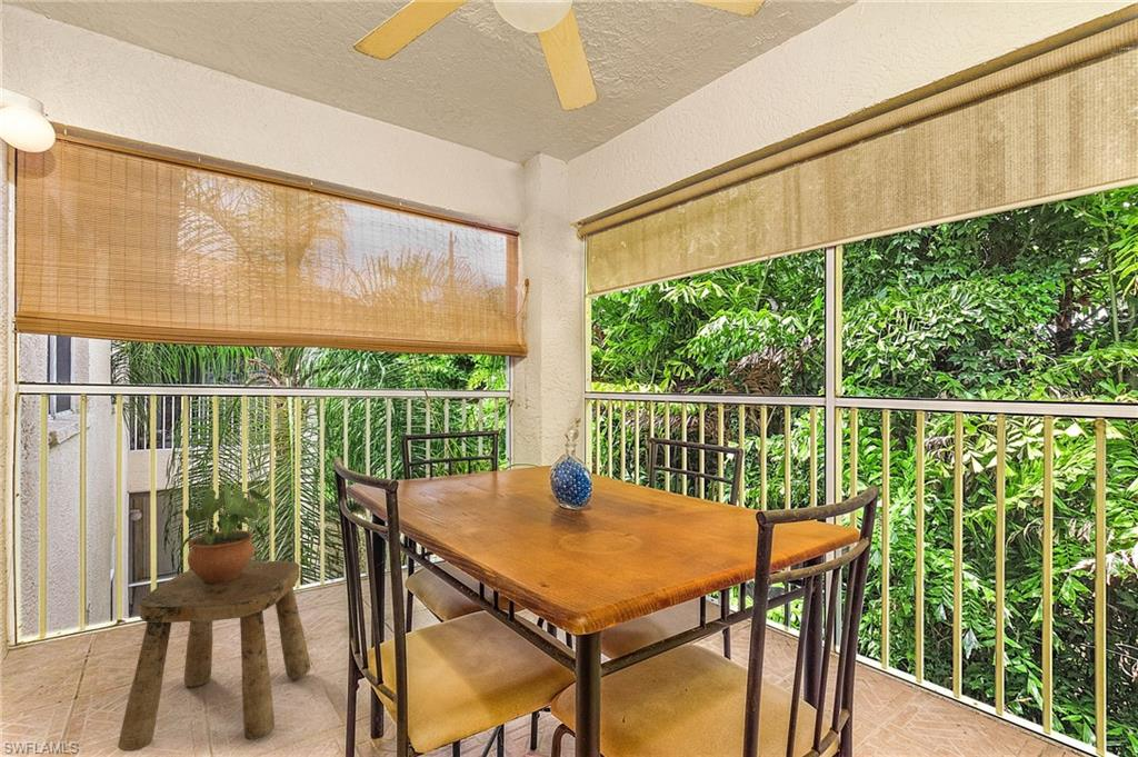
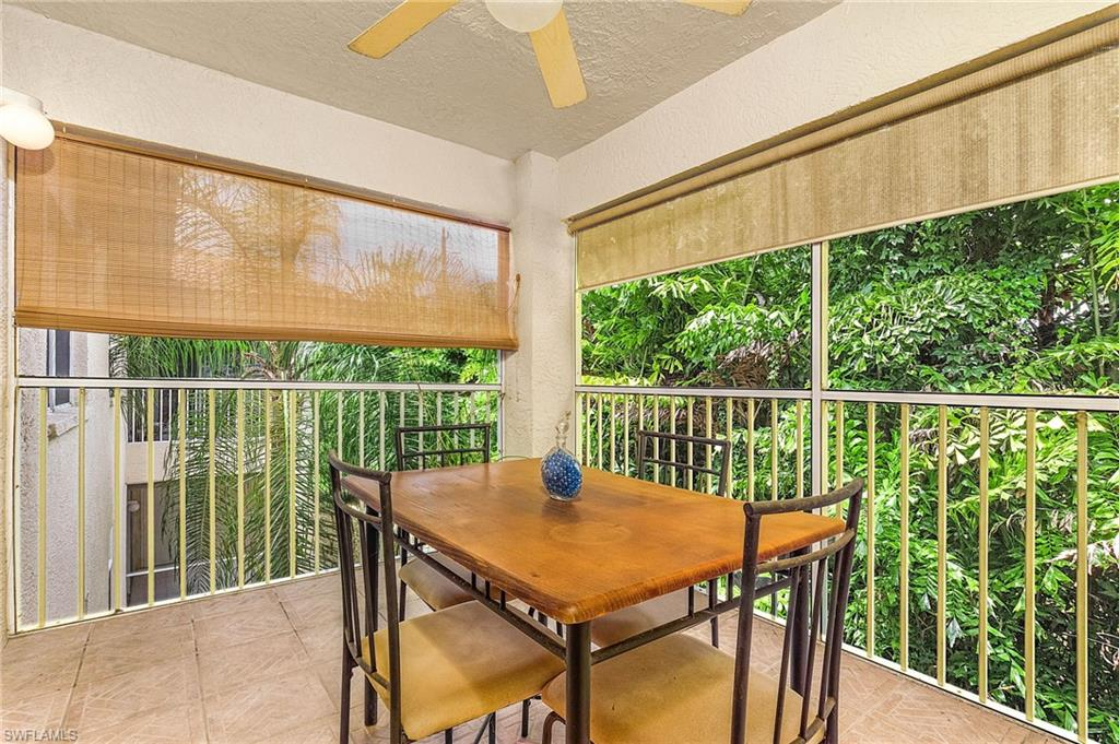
- stool [117,560,311,753]
- potted plant [180,482,274,582]
